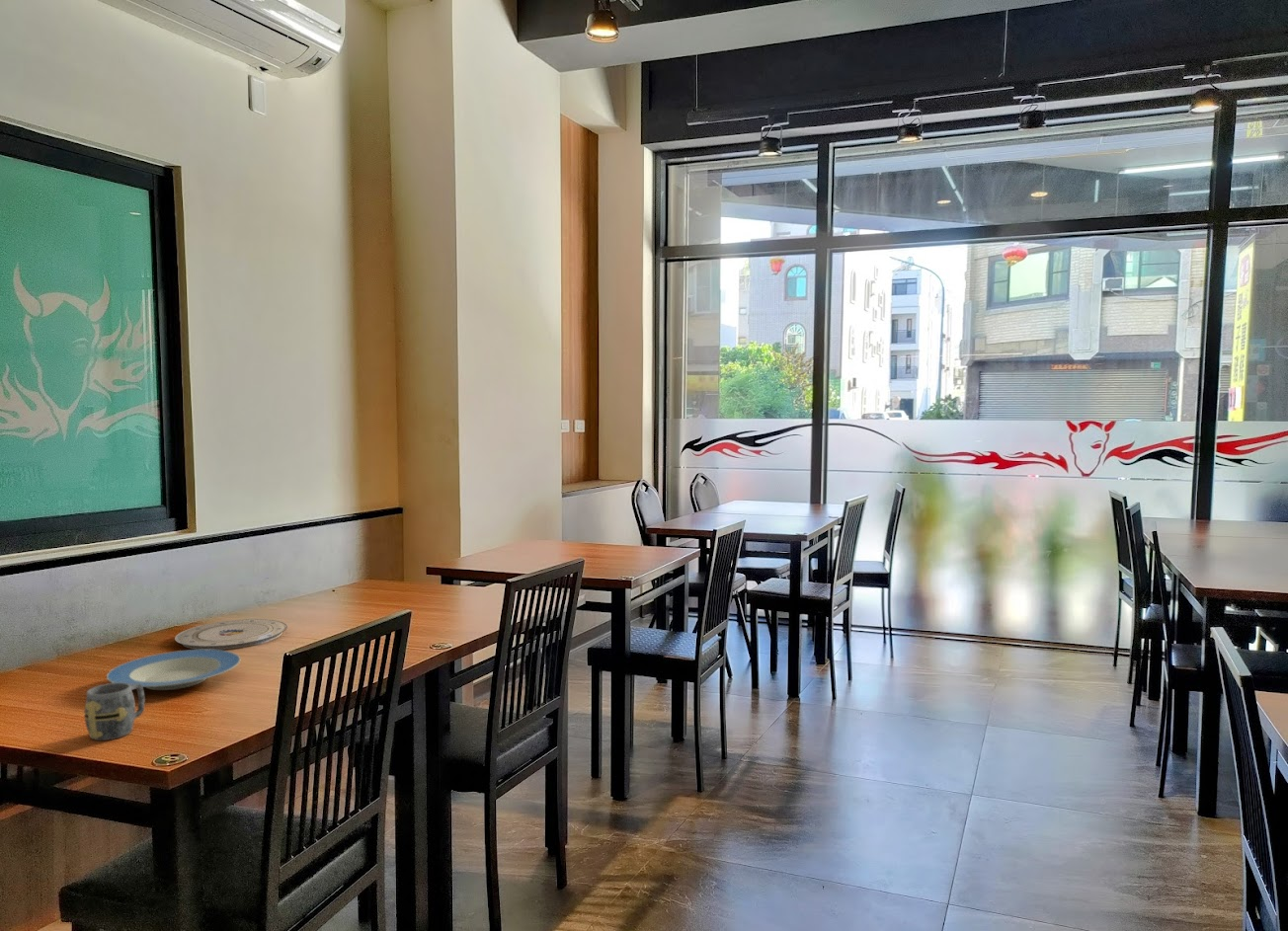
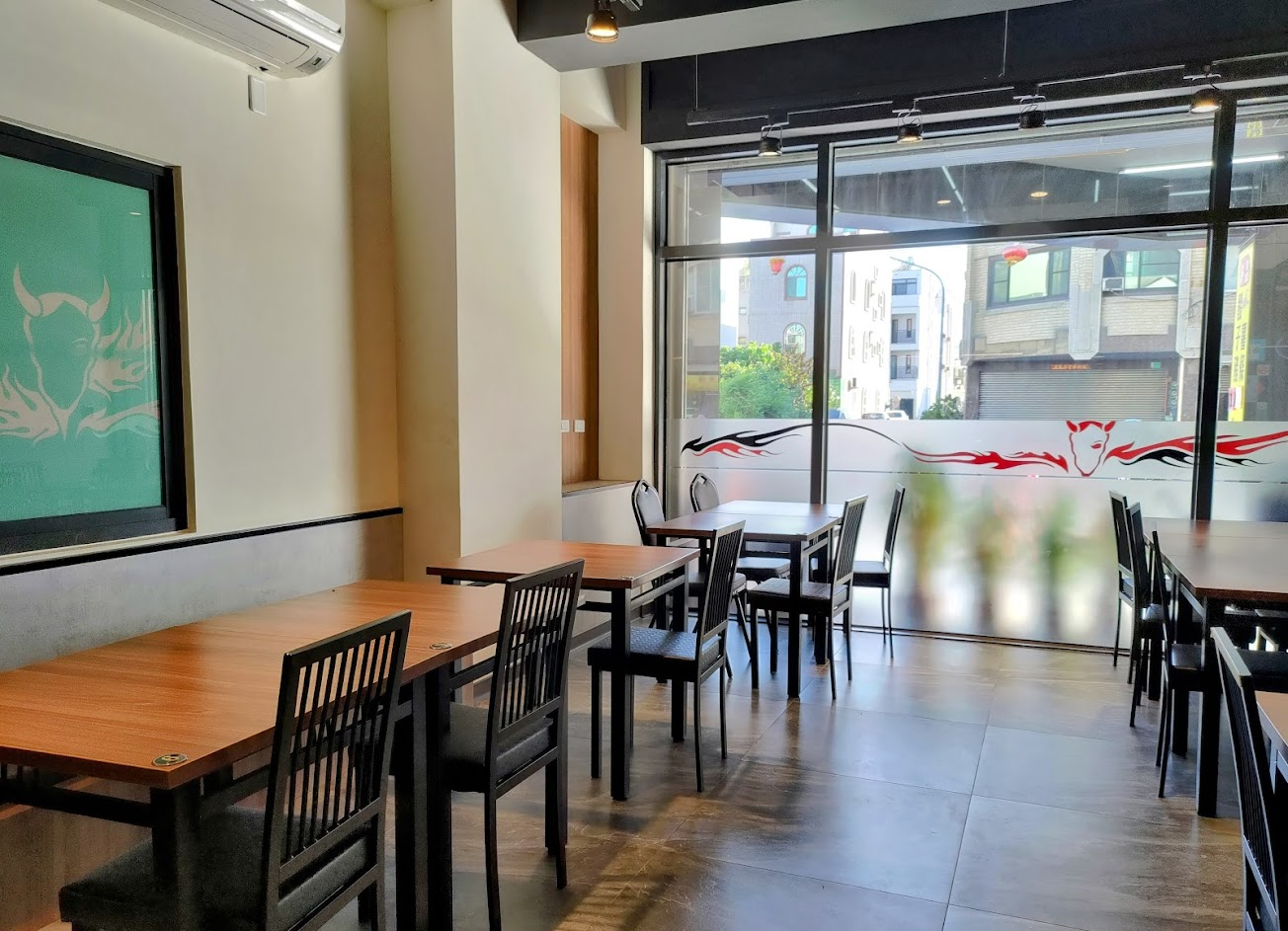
- plate [174,618,288,651]
- mug [83,682,146,741]
- plate [106,649,242,691]
